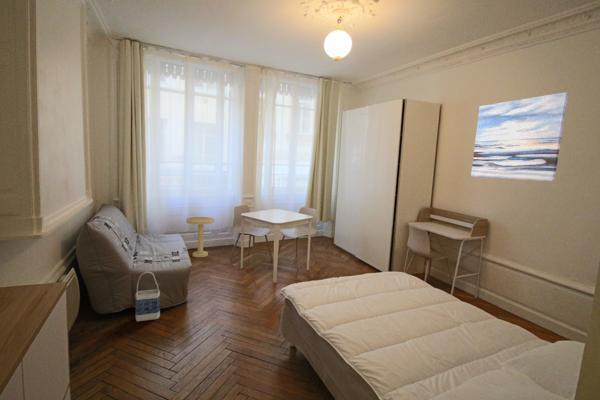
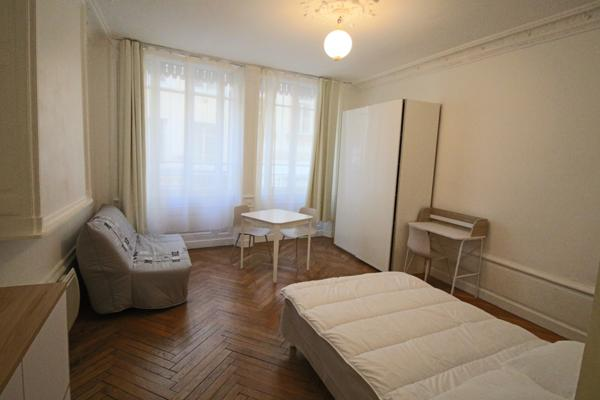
- bag [135,271,161,322]
- wall art [470,91,569,182]
- side table [185,216,215,258]
